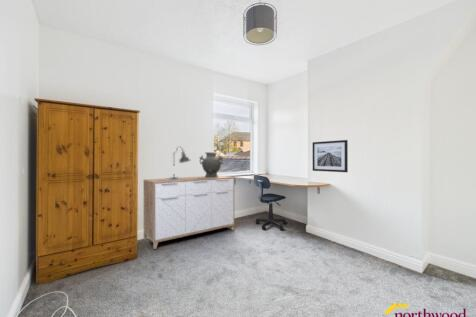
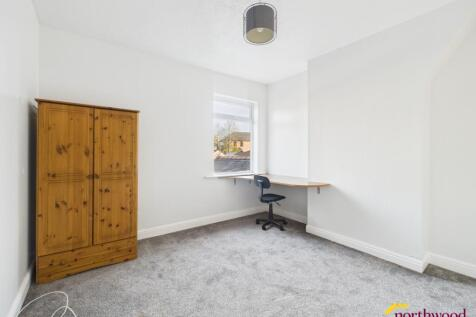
- sideboard [142,175,236,250]
- decorative urn [198,151,224,178]
- wall art [312,139,349,173]
- lamp [167,145,192,180]
